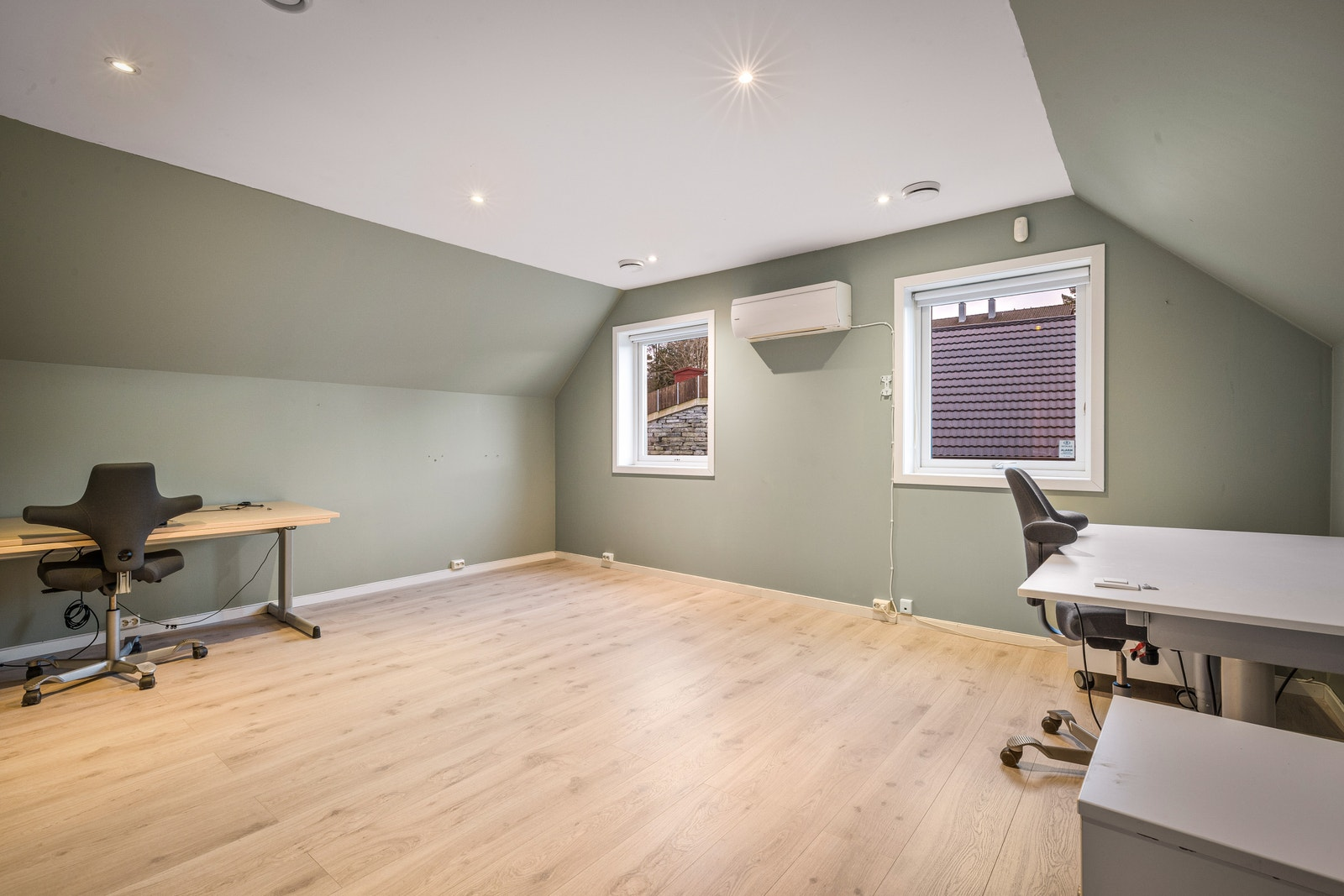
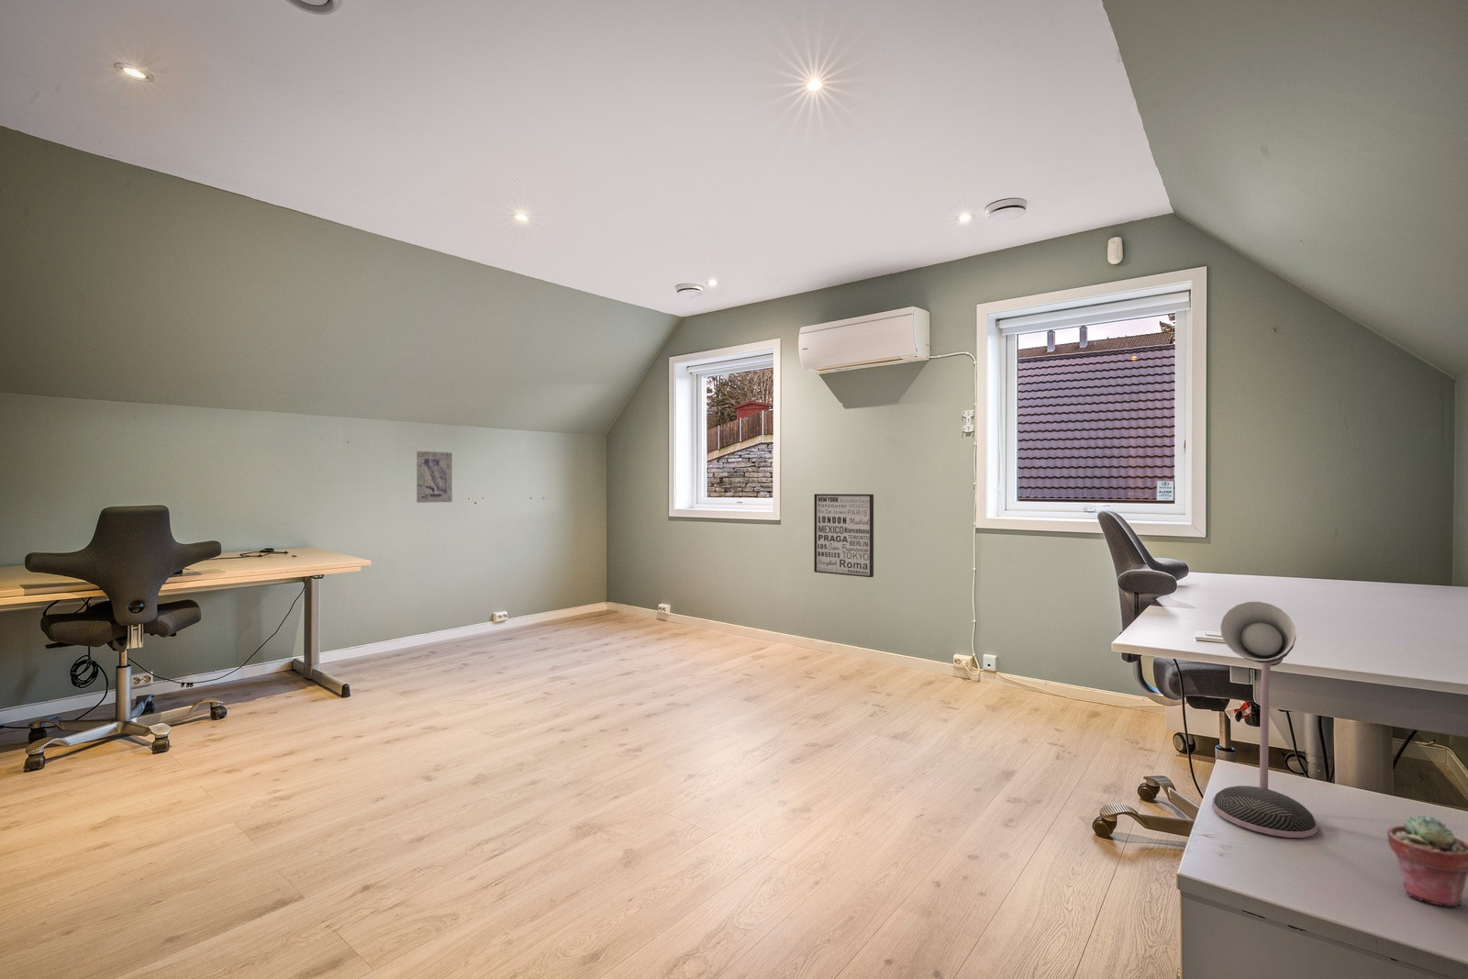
+ desk lamp [1211,601,1318,839]
+ wall art [416,450,453,504]
+ wall art [814,493,875,578]
+ potted succulent [1386,814,1468,908]
